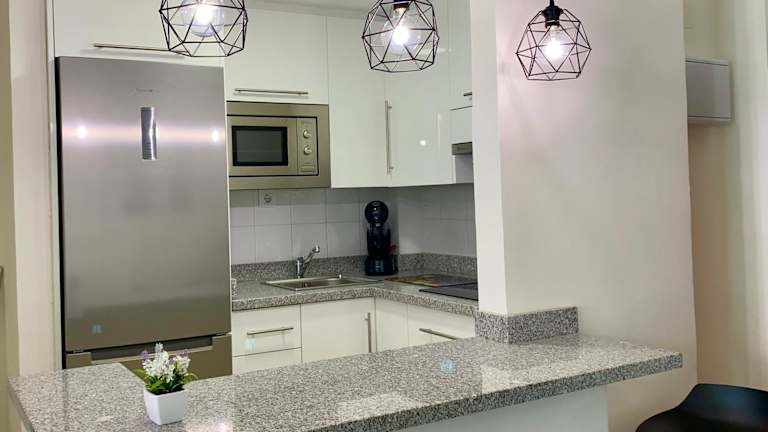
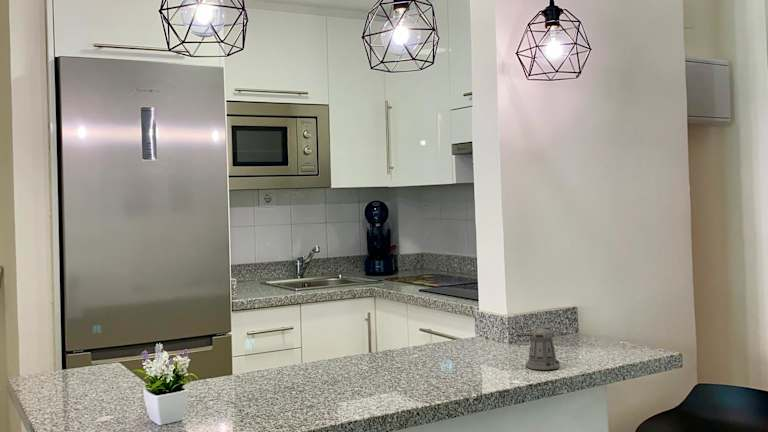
+ pepper shaker [516,325,561,371]
